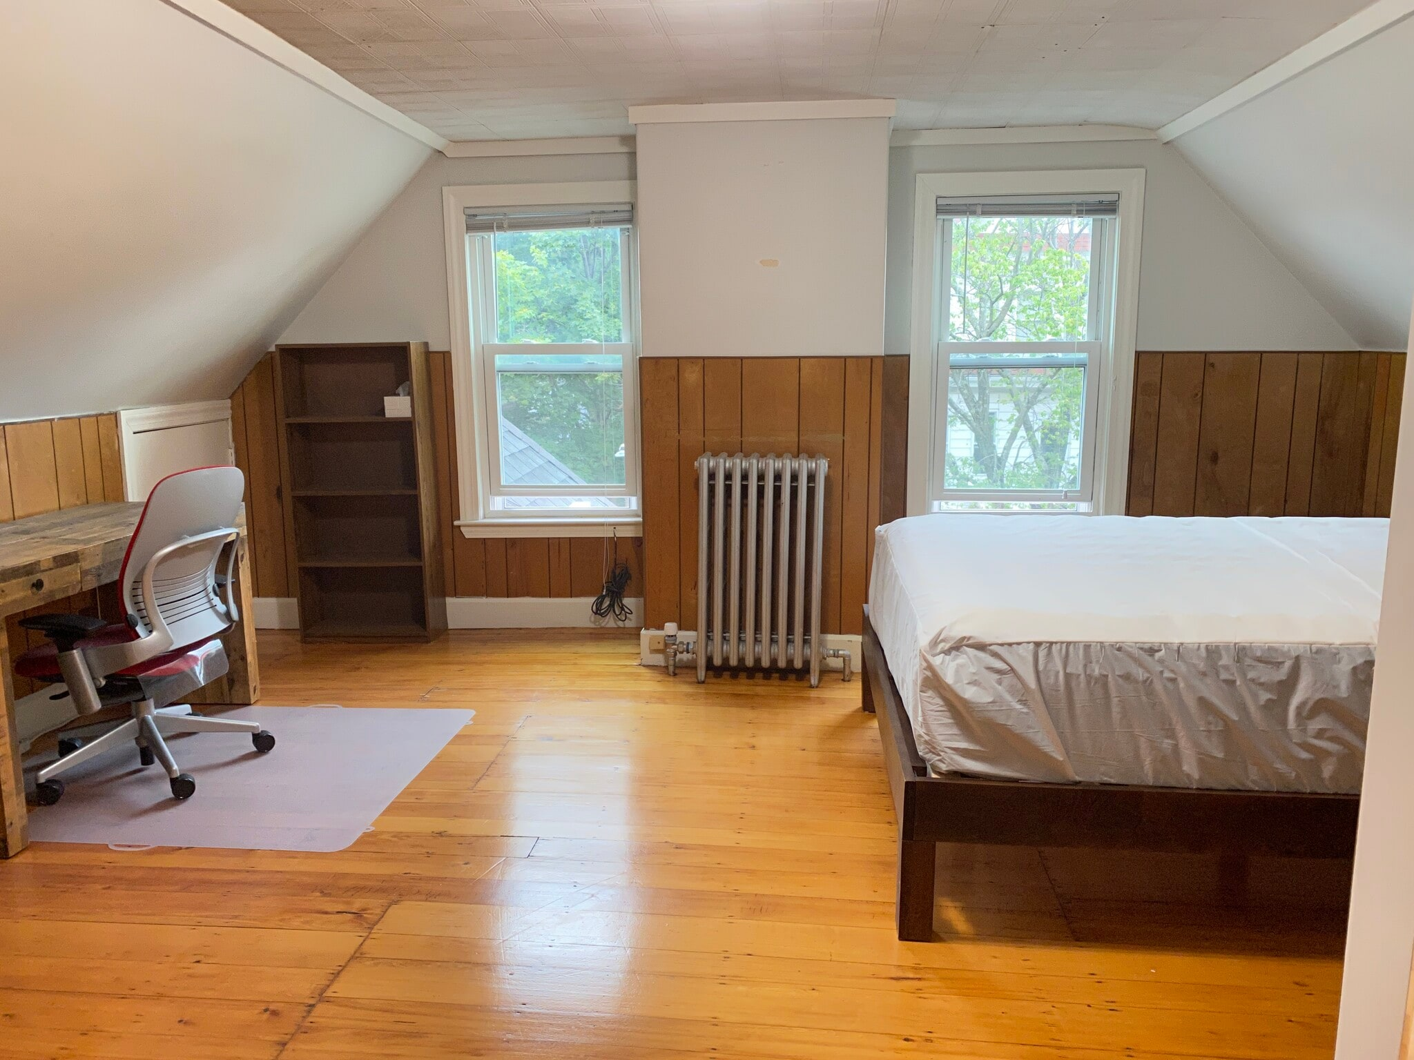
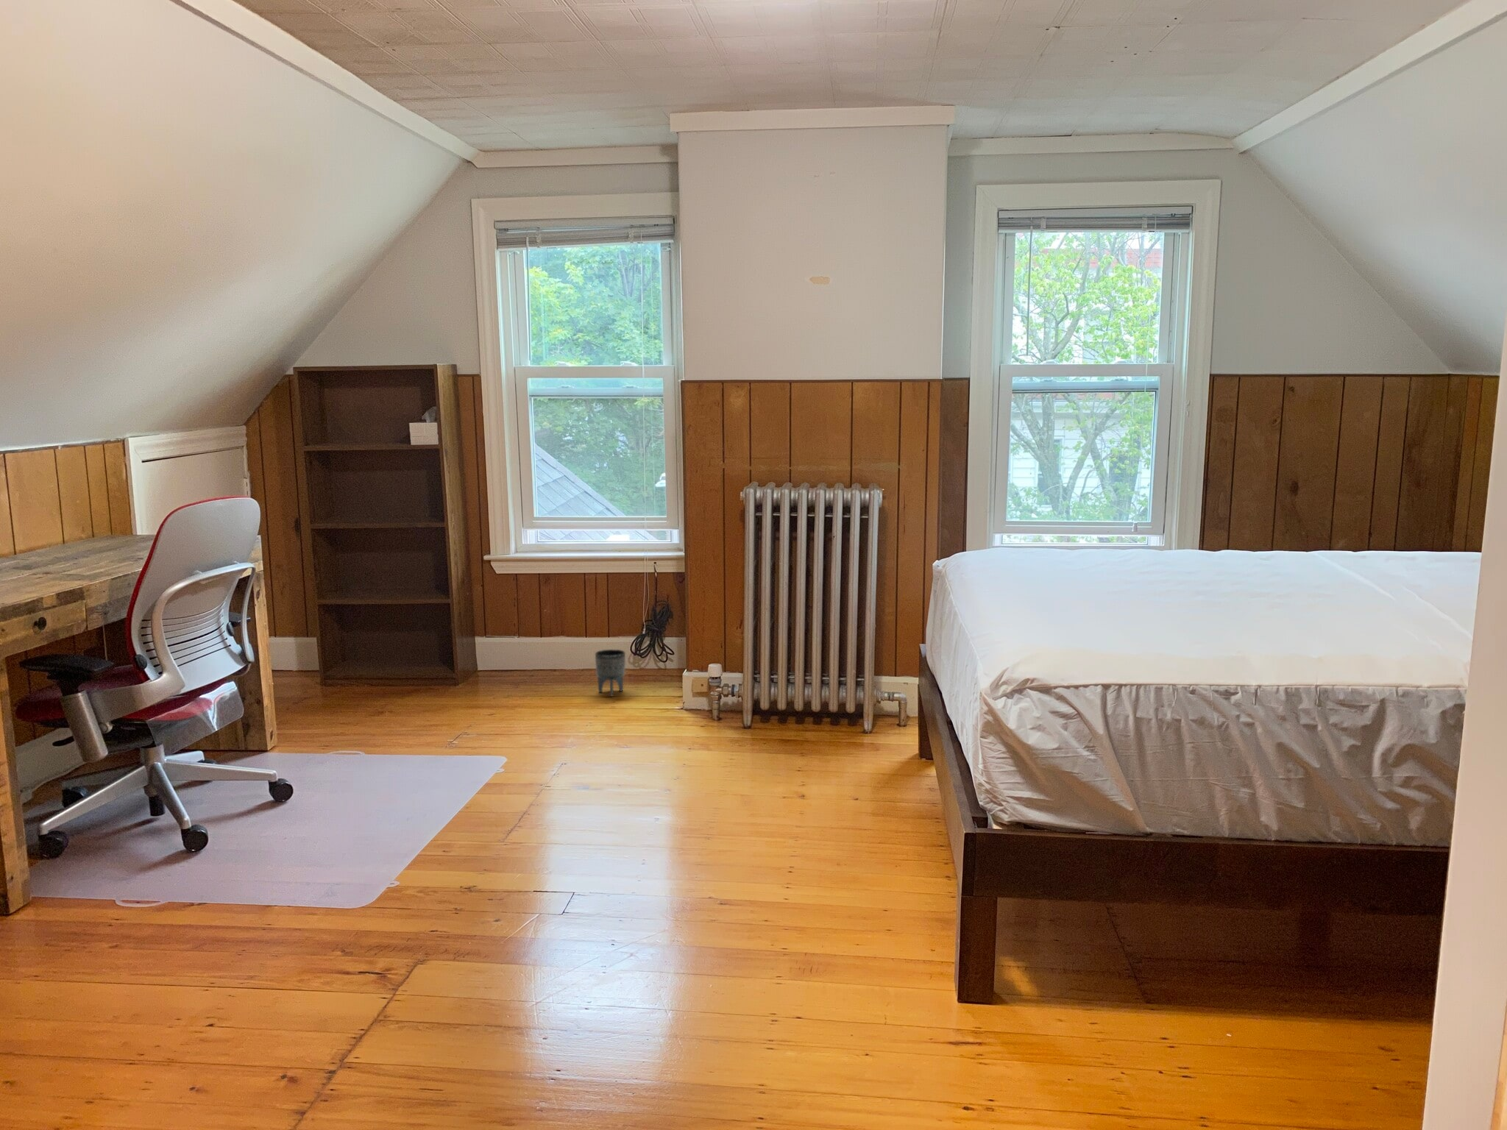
+ planter [593,649,627,698]
